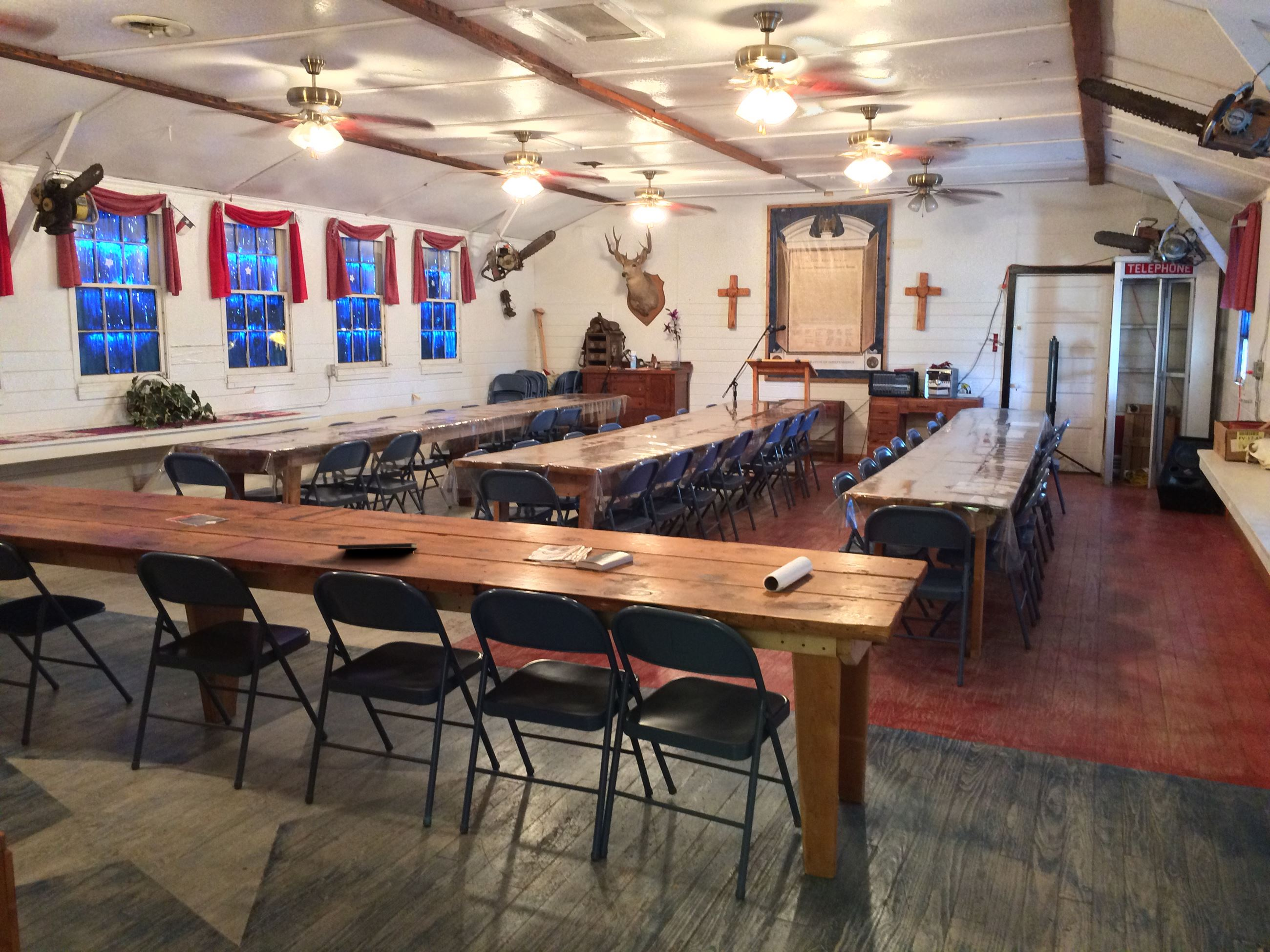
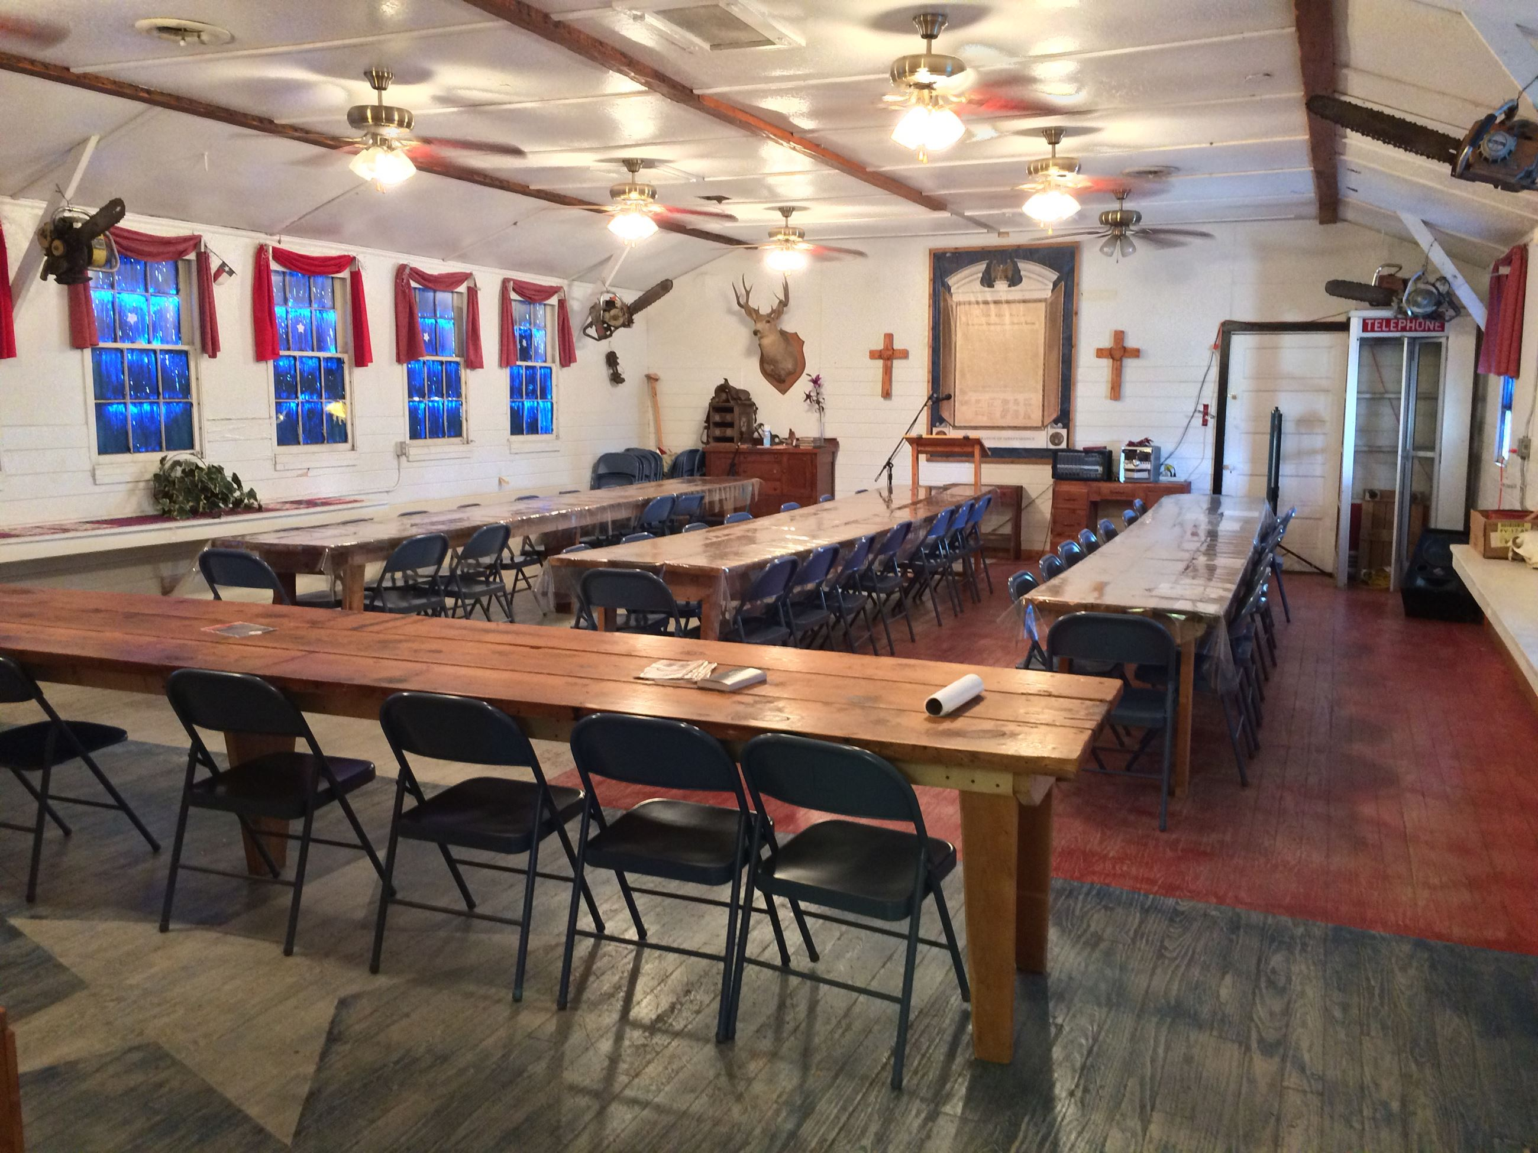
- notepad [337,542,418,558]
